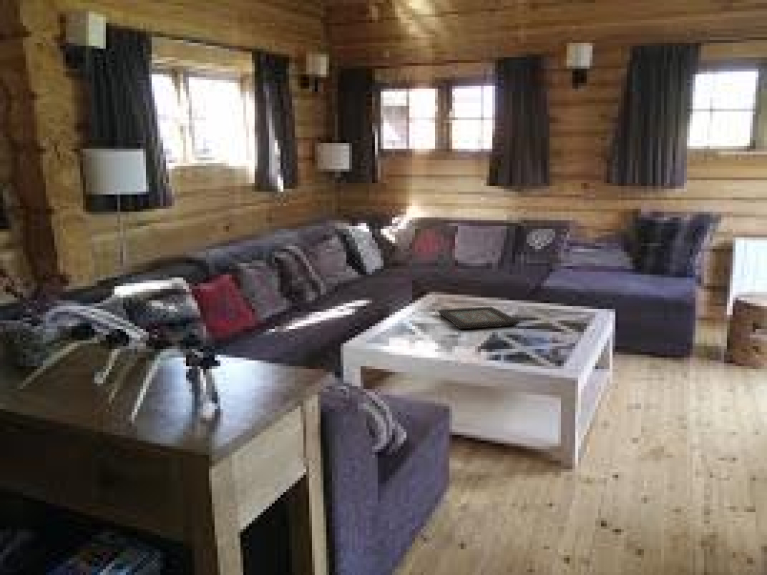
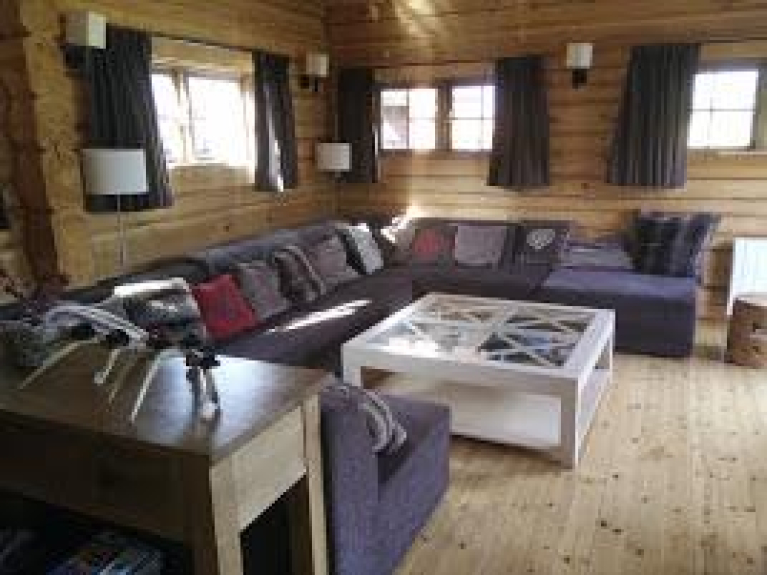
- decorative tray [436,306,520,330]
